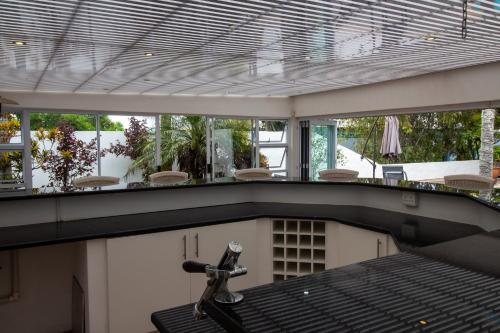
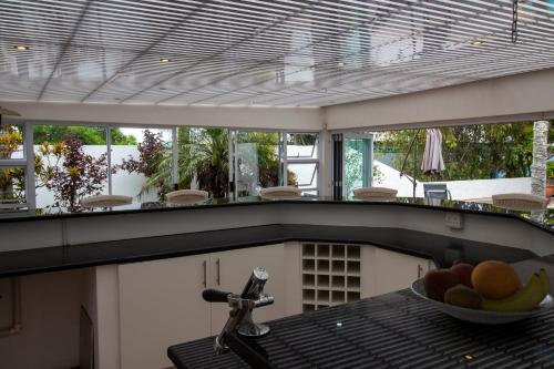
+ fruit bowl [410,258,554,326]
